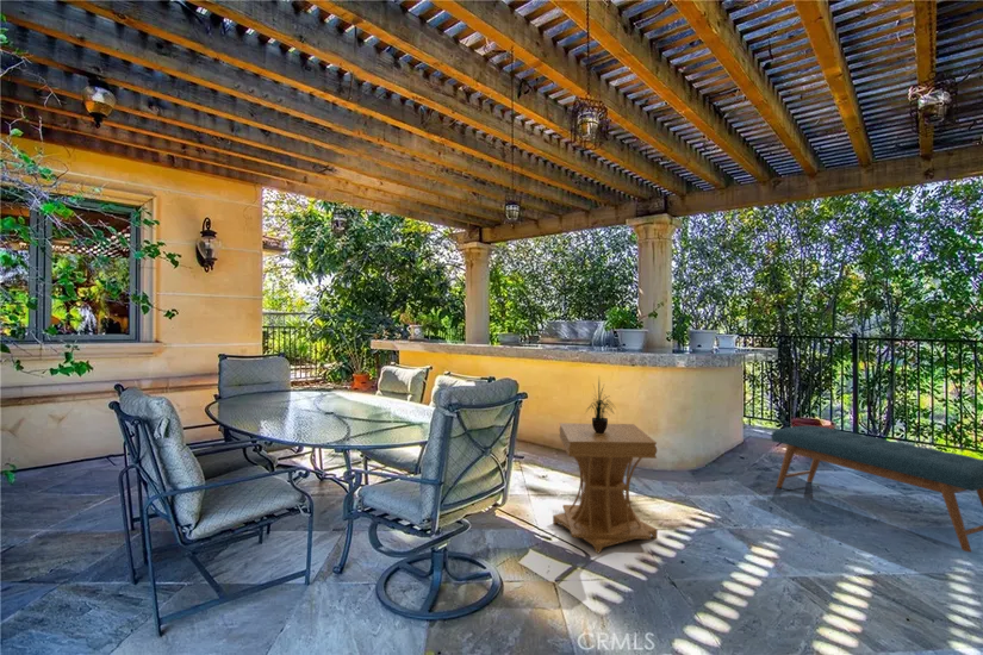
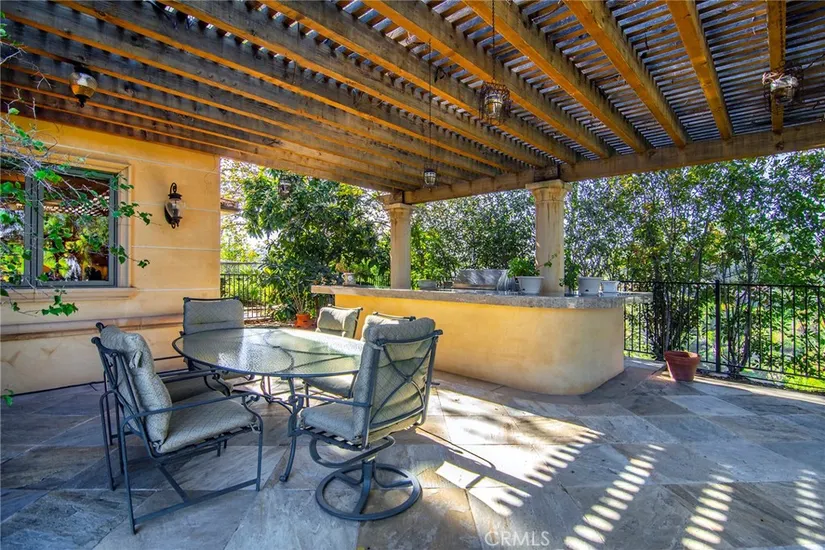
- potted plant [585,376,616,433]
- side table [552,422,659,555]
- bench [770,425,983,554]
